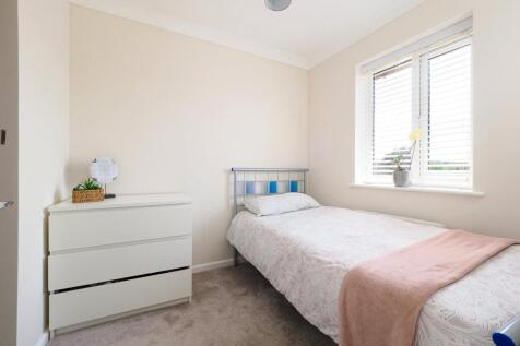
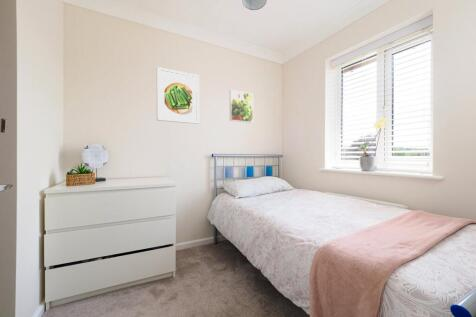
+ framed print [156,66,200,125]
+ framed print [229,89,254,124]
